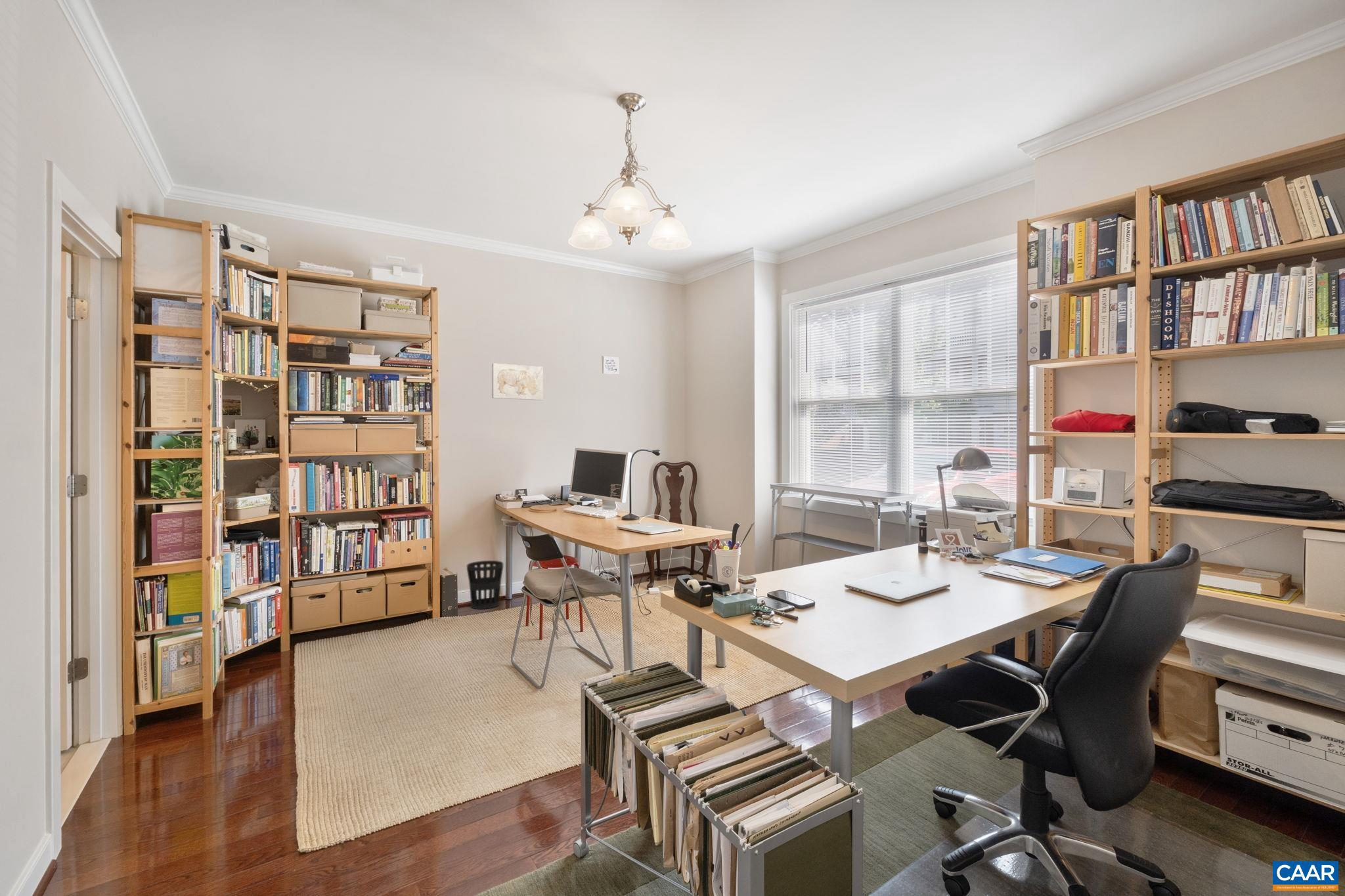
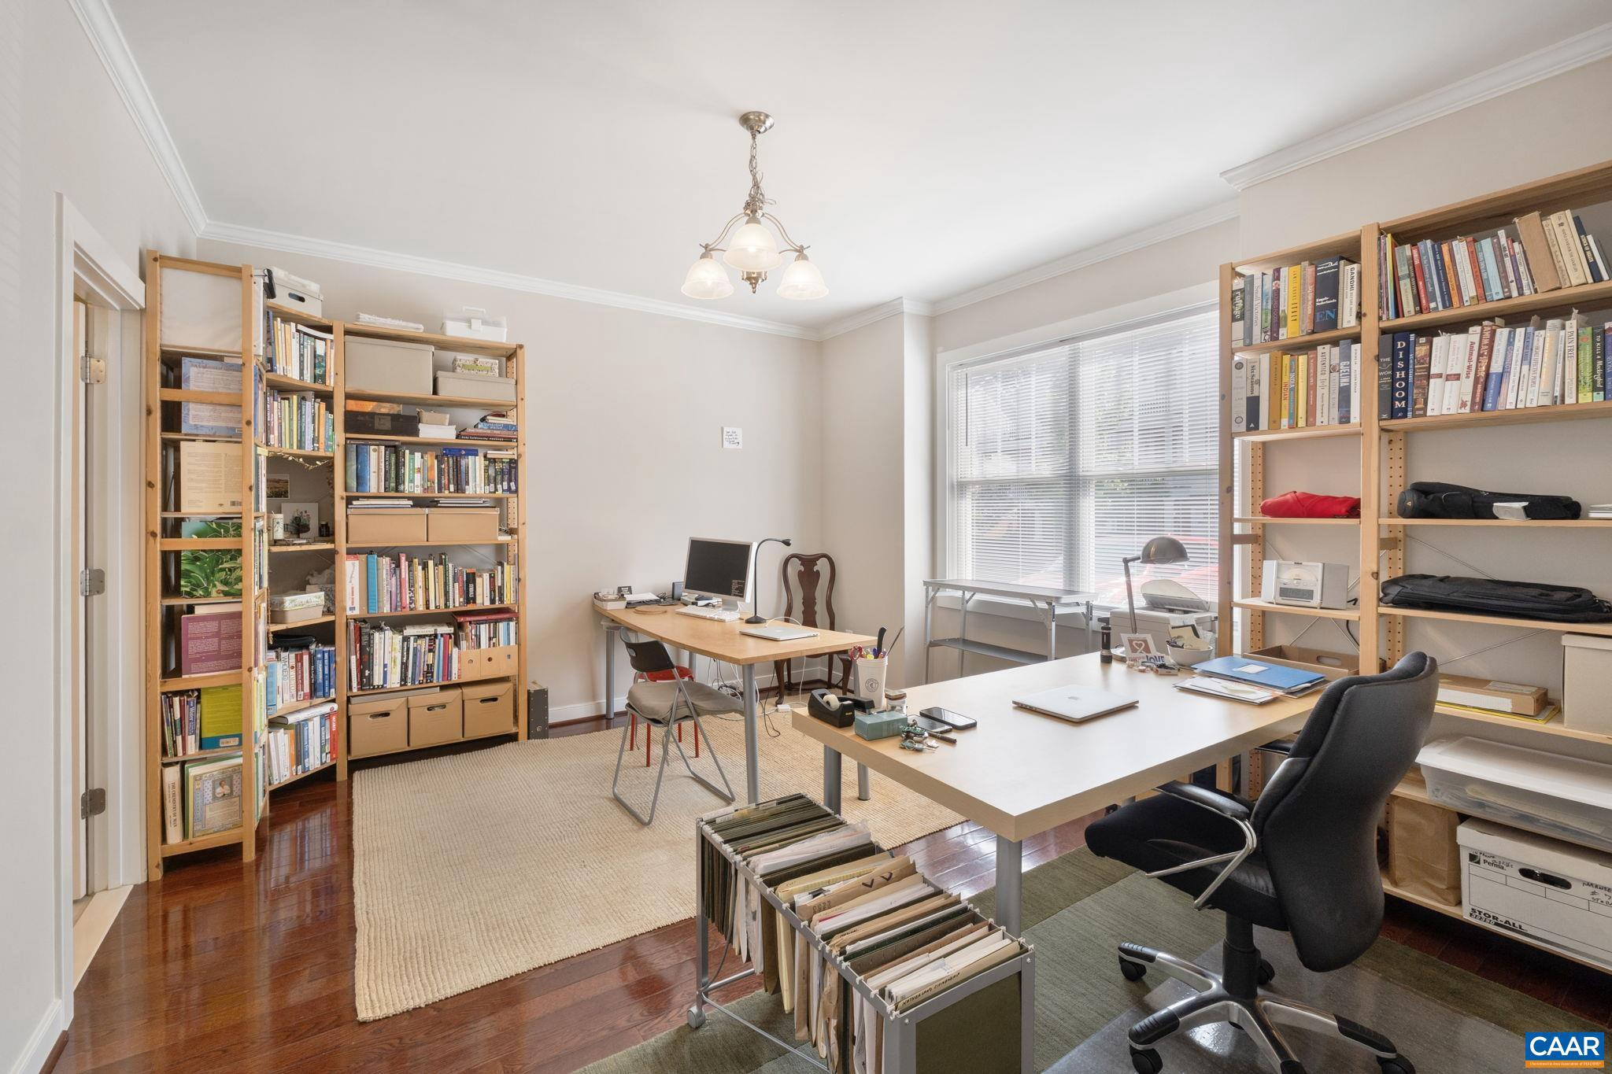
- wastebasket [466,560,504,610]
- wall art [491,362,544,401]
